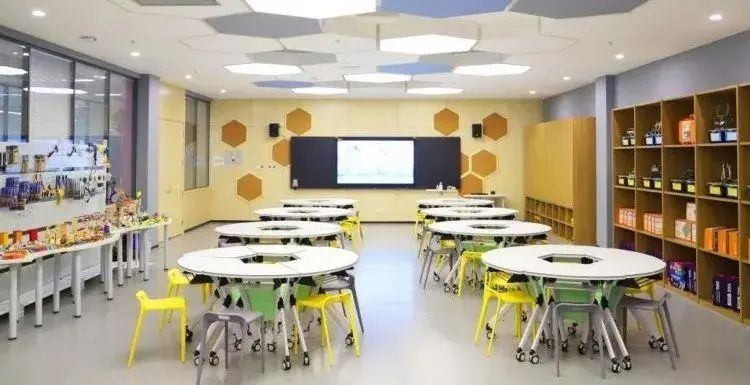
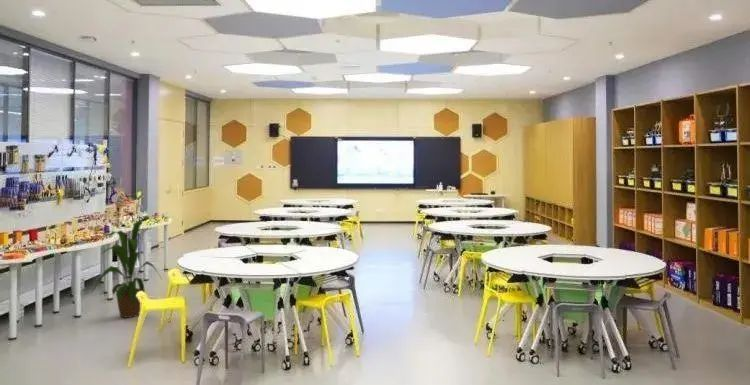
+ house plant [91,219,162,319]
